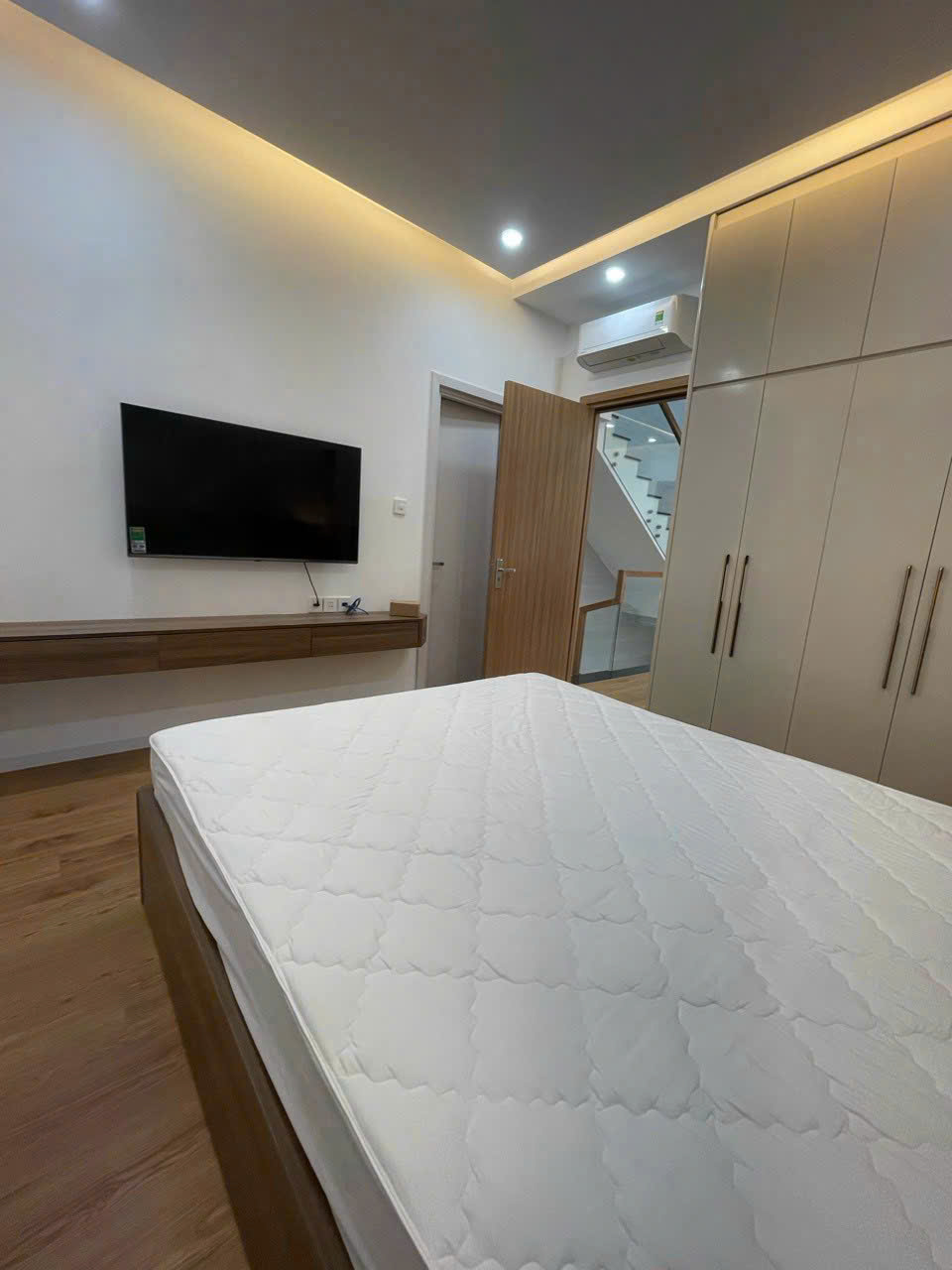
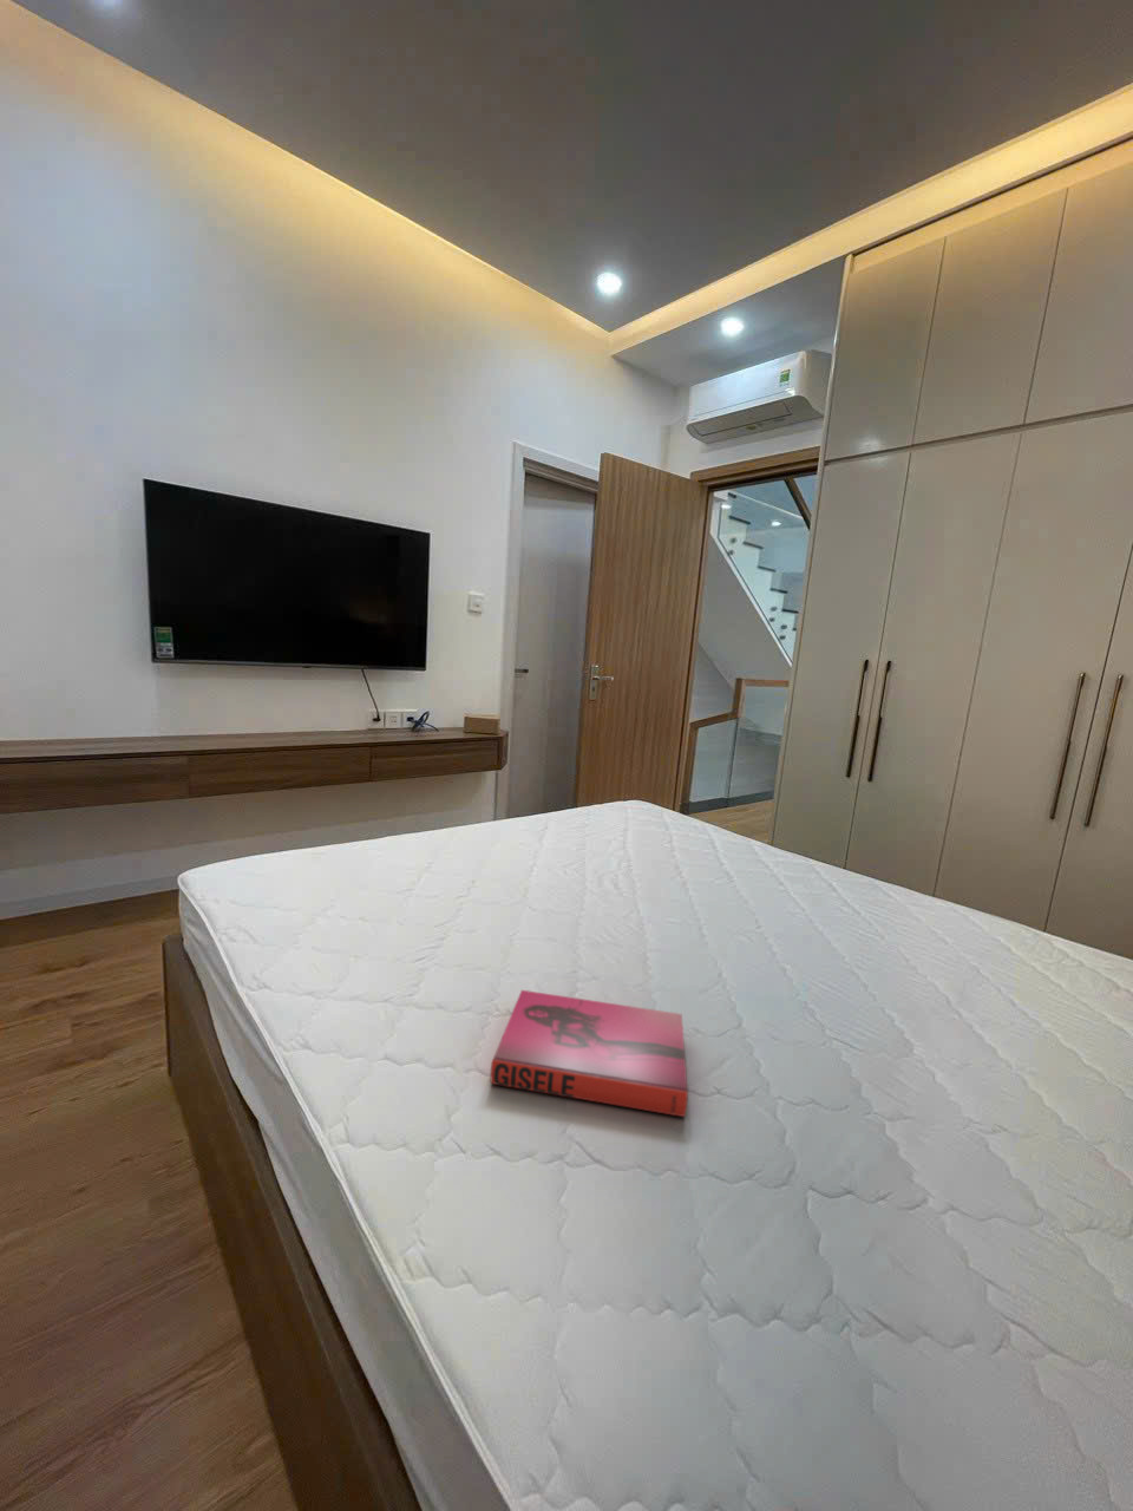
+ hardback book [490,989,689,1118]
